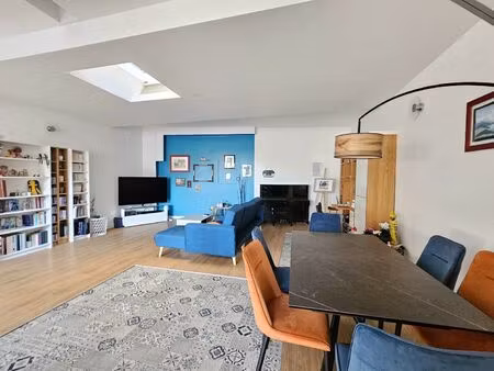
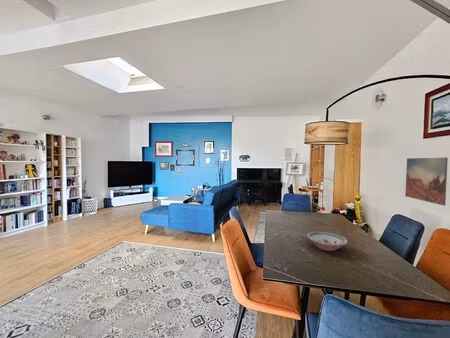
+ wall art [404,157,449,207]
+ bowl [306,231,348,252]
